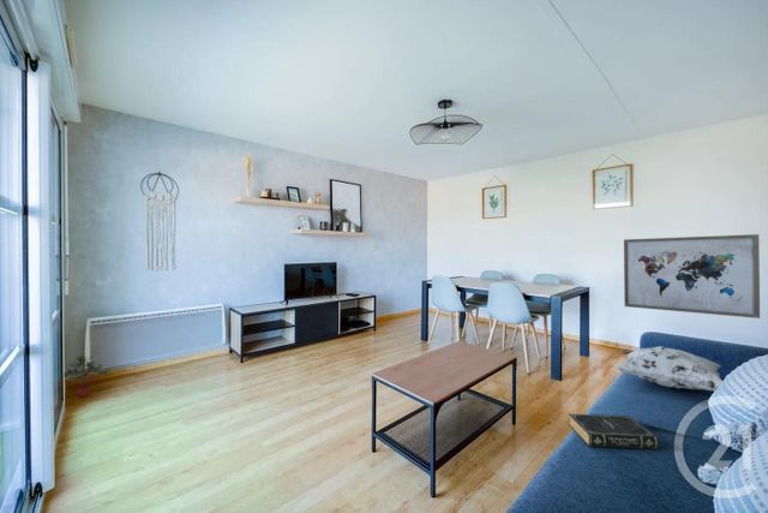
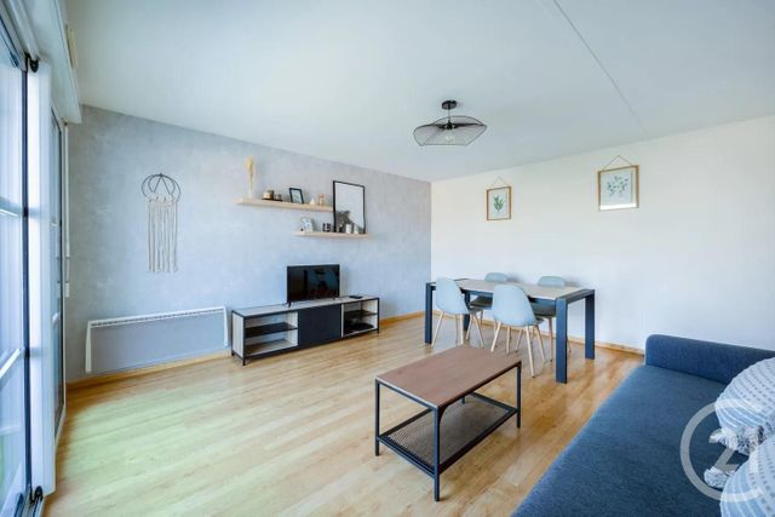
- wall art [623,233,761,320]
- potted plant [64,354,118,398]
- book [568,413,659,451]
- decorative pillow [614,345,725,392]
